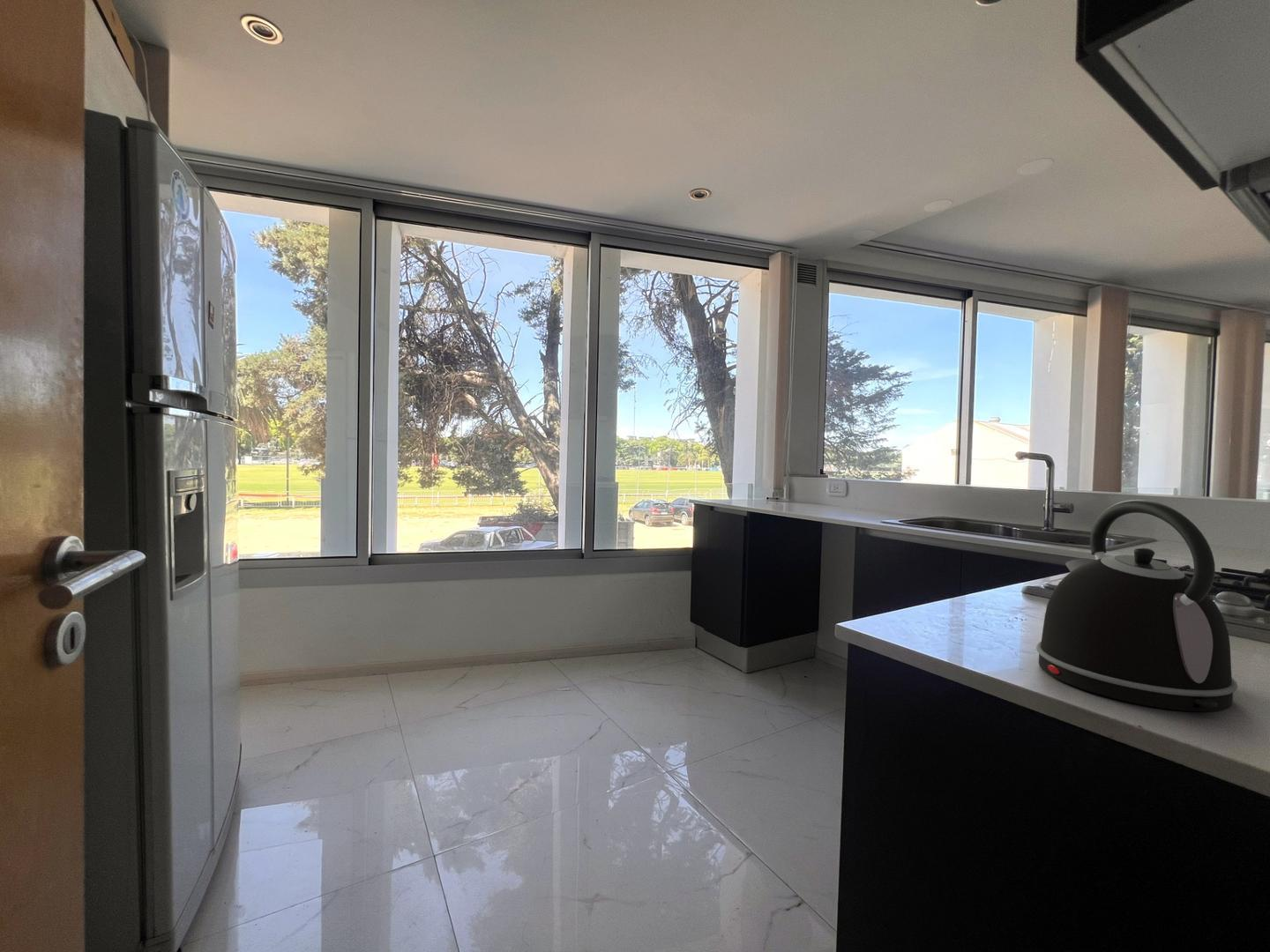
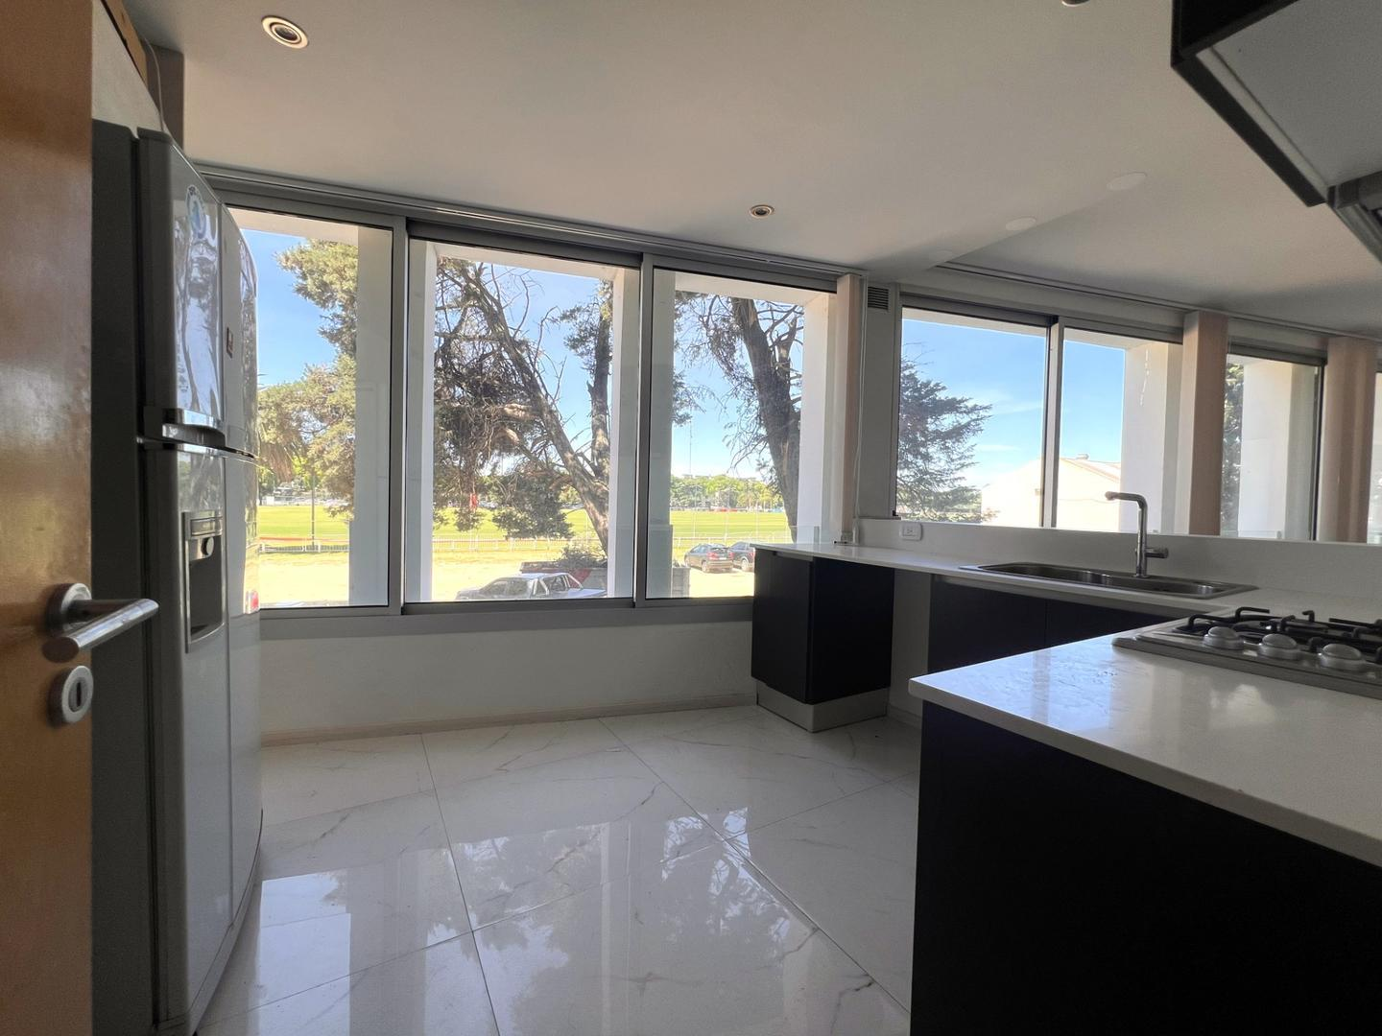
- kettle [1035,499,1238,712]
